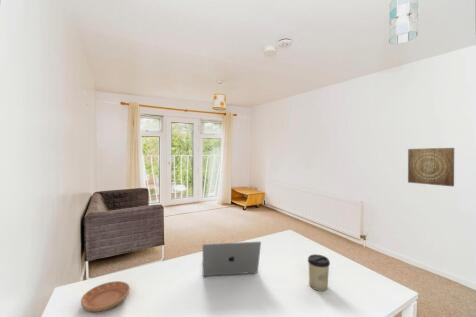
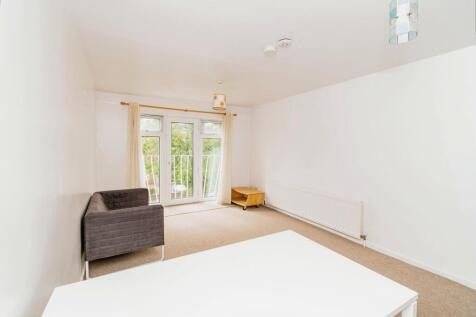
- laptop [202,241,262,277]
- cup [307,253,331,292]
- wall art [407,147,455,187]
- saucer [80,280,131,313]
